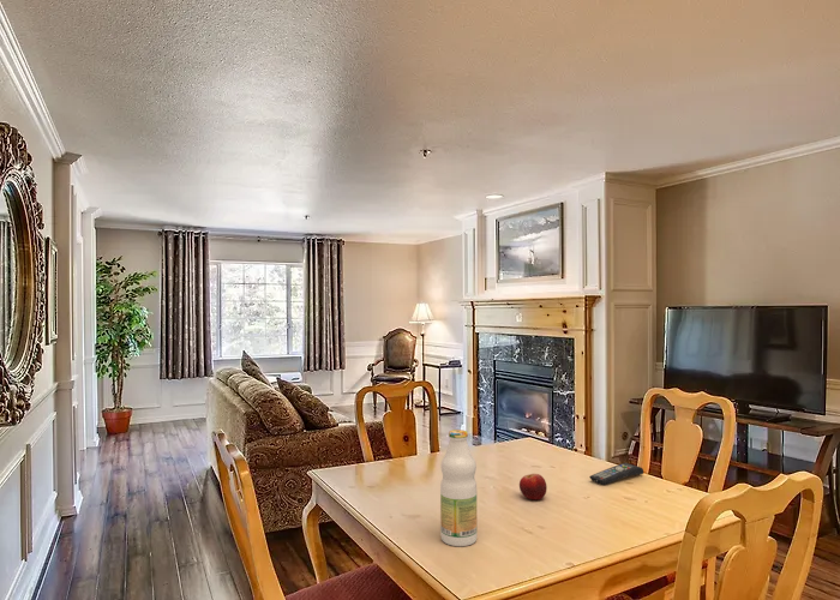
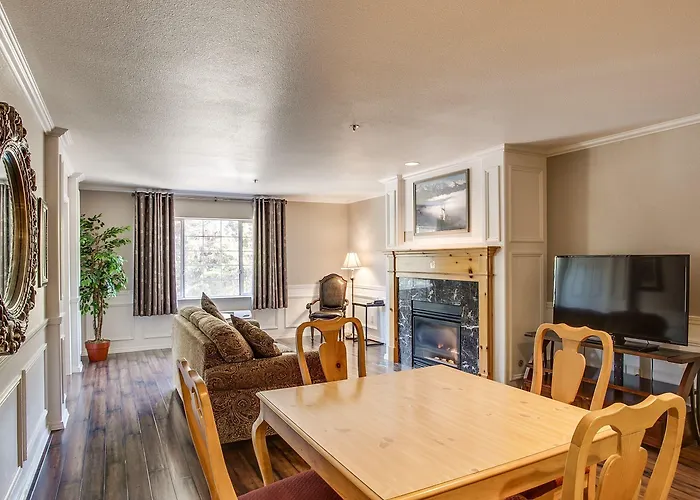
- bottle [439,428,479,547]
- remote control [588,462,644,486]
- fruit [518,473,548,500]
